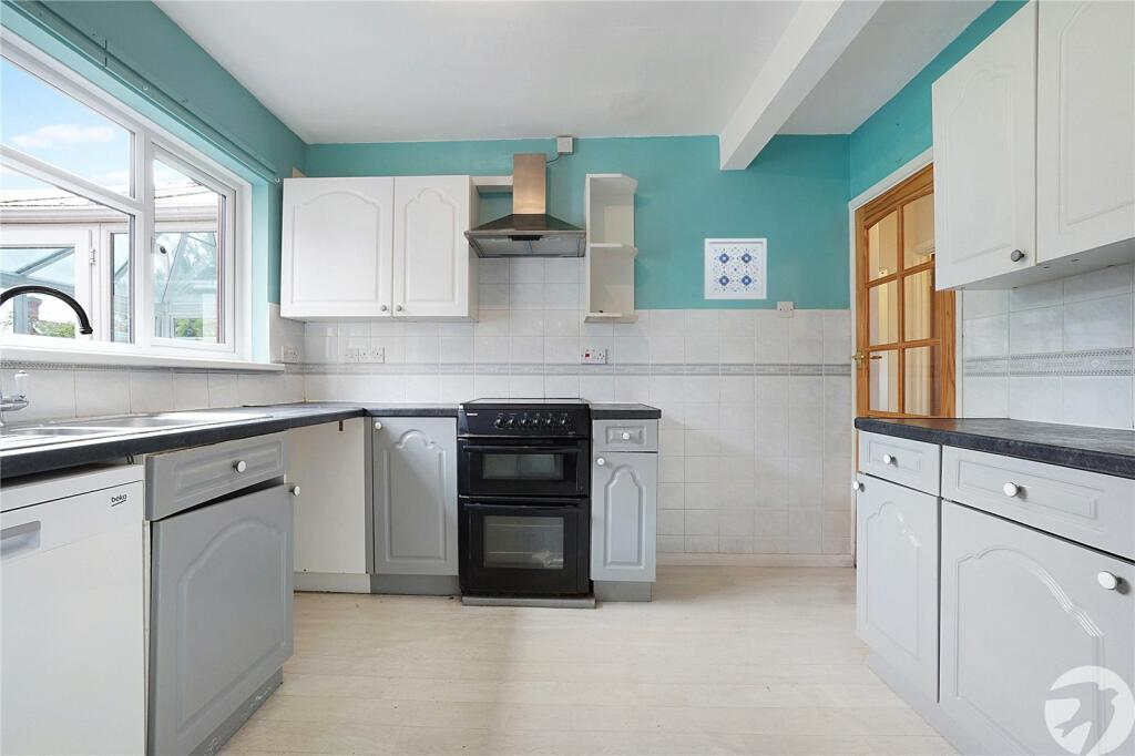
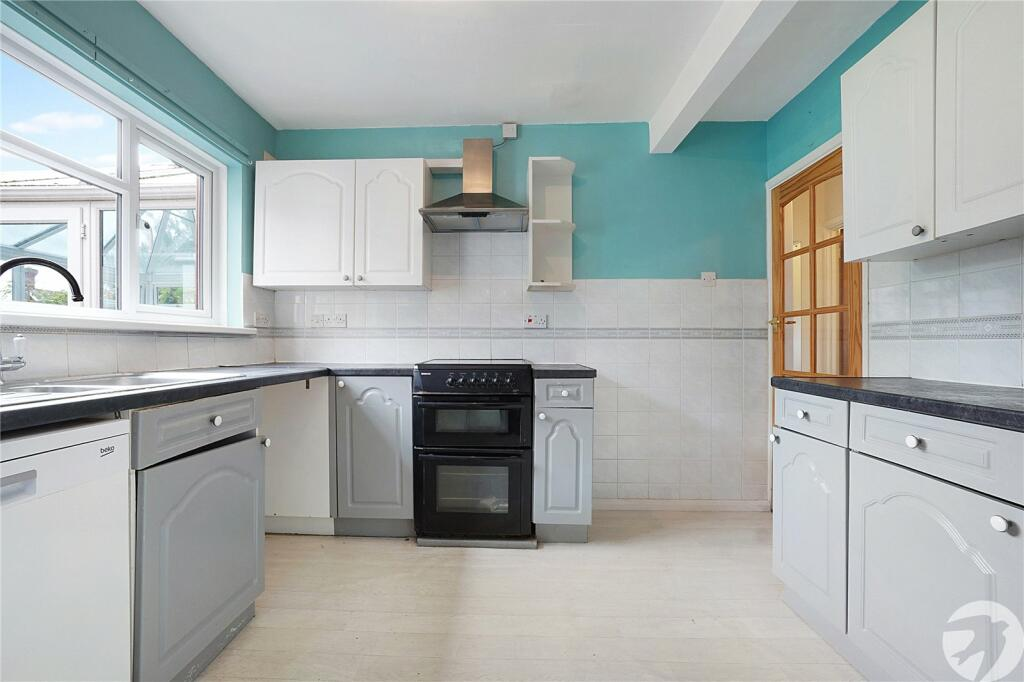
- wall art [703,237,768,302]
